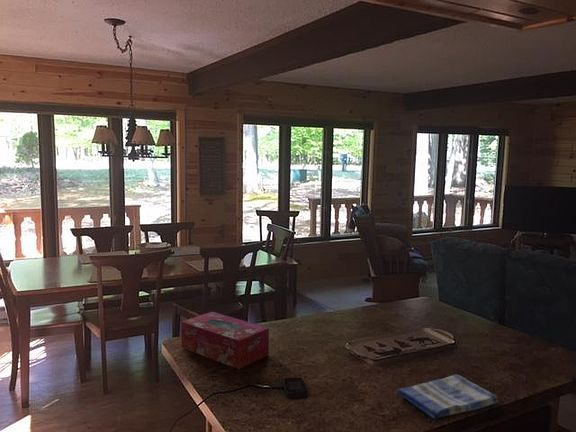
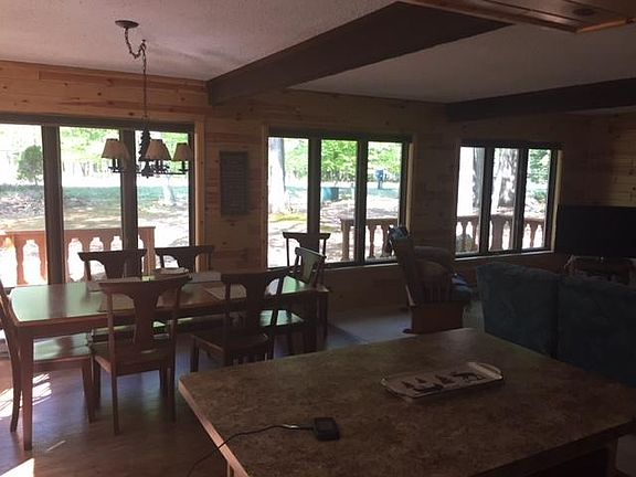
- dish towel [396,374,499,420]
- tissue box [181,311,270,370]
